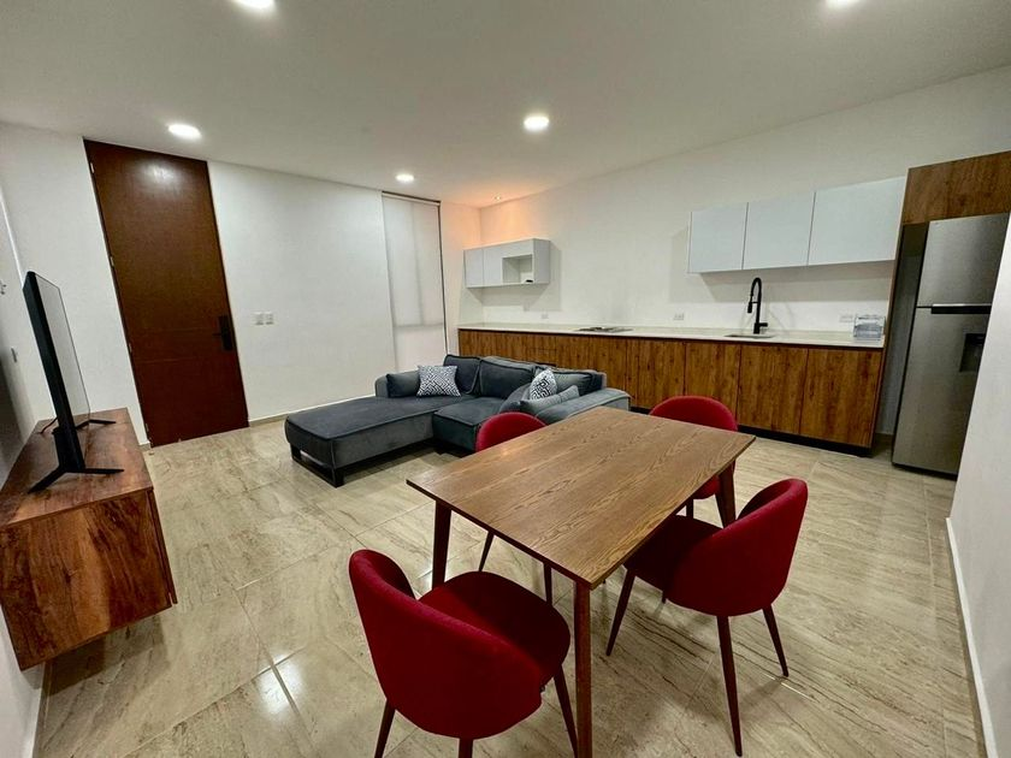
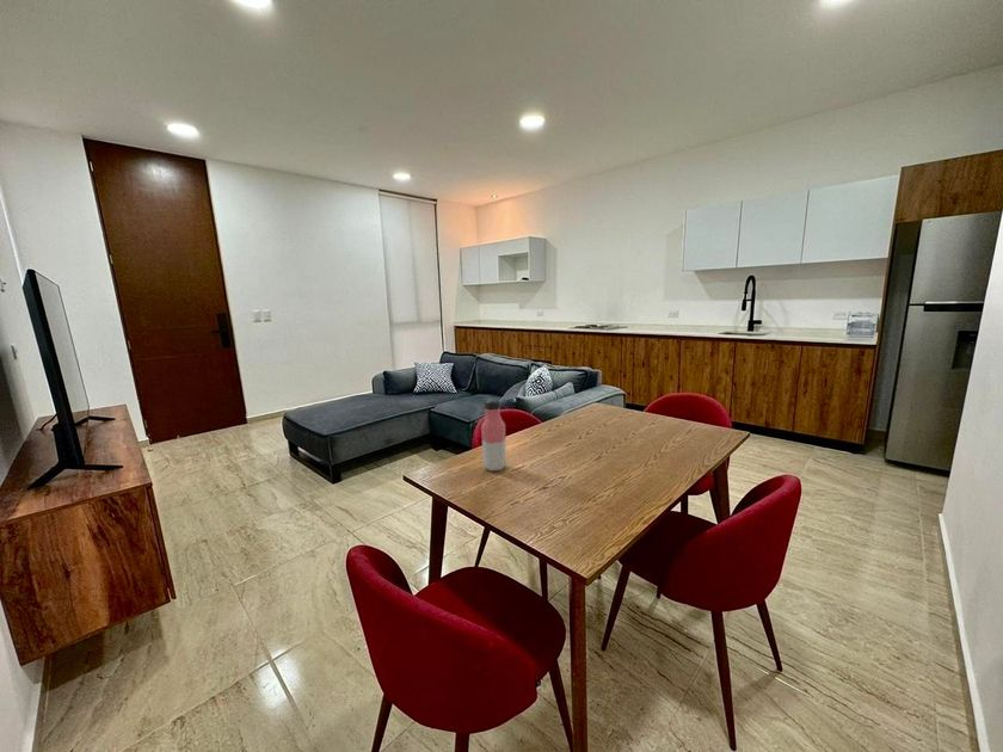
+ water bottle [480,399,507,473]
